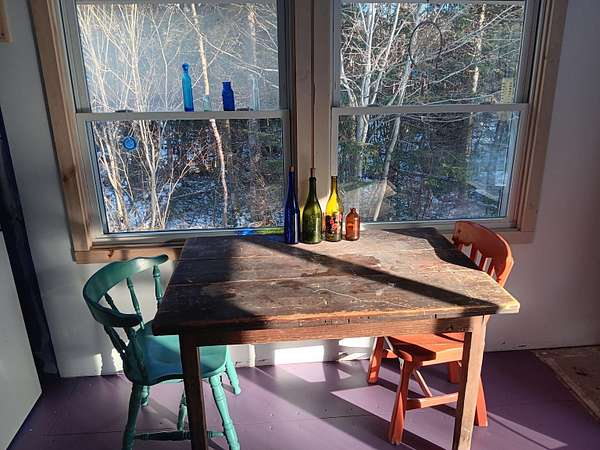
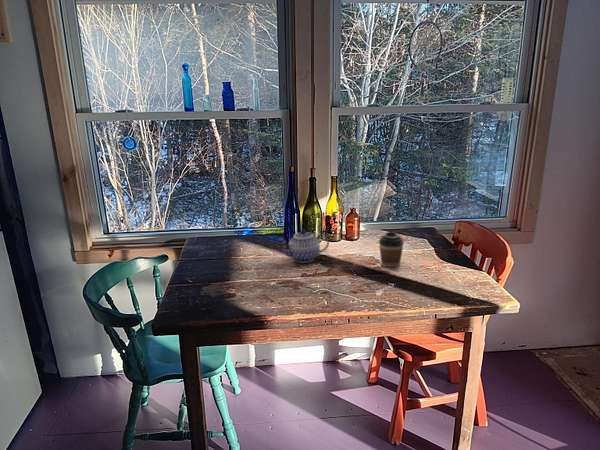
+ teapot [278,228,330,264]
+ coffee cup [378,231,405,268]
